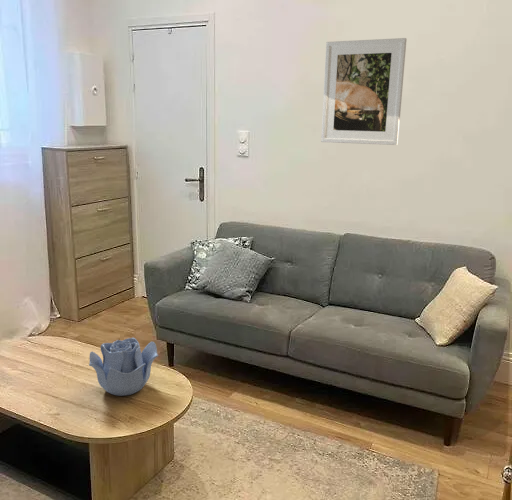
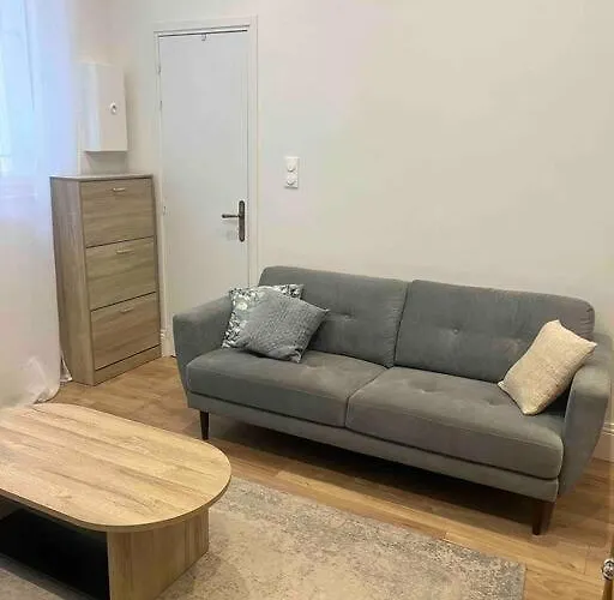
- decorative bowl [88,337,159,397]
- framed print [320,37,408,146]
